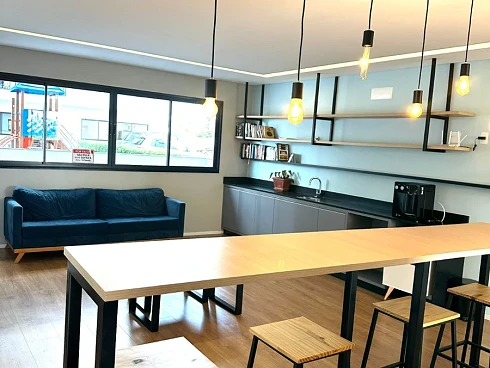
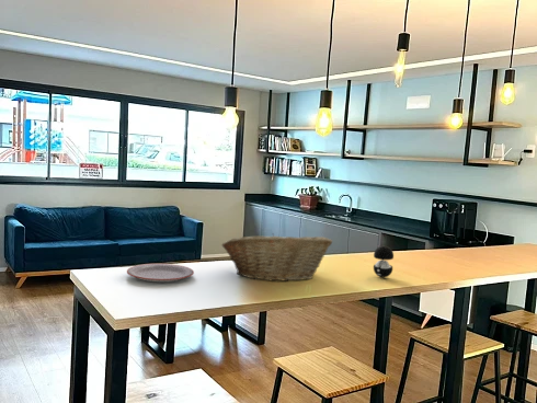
+ plate [126,263,195,283]
+ speaker [373,245,395,278]
+ fruit basket [220,232,333,283]
